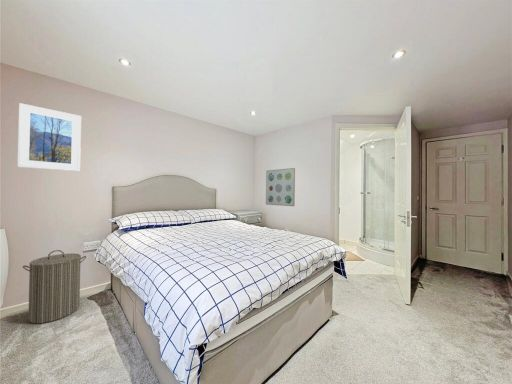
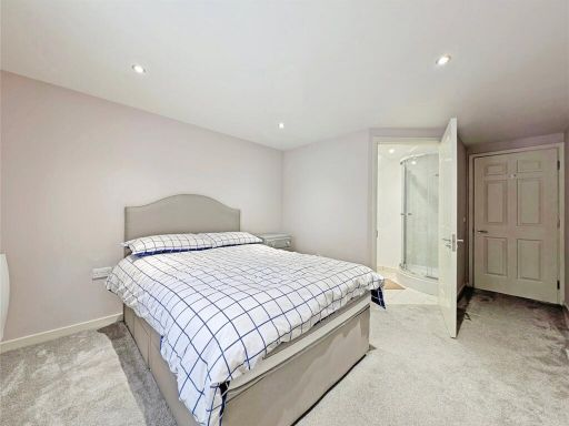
- wall art [265,167,296,207]
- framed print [16,102,82,172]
- laundry hamper [22,249,87,324]
